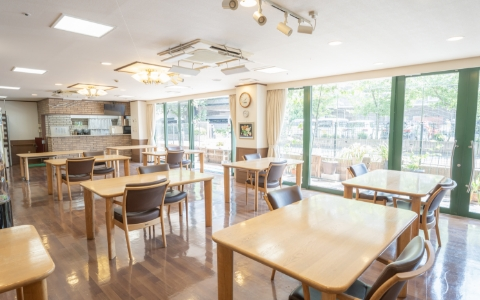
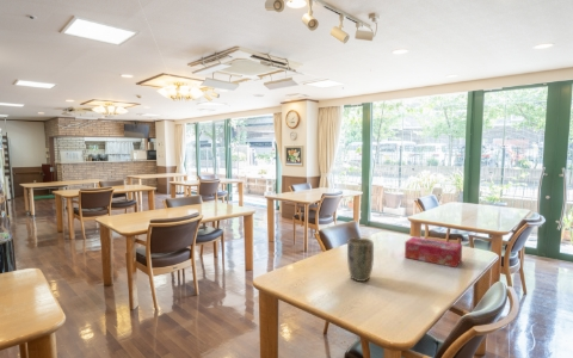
+ tissue box [403,235,463,268]
+ plant pot [346,236,375,283]
